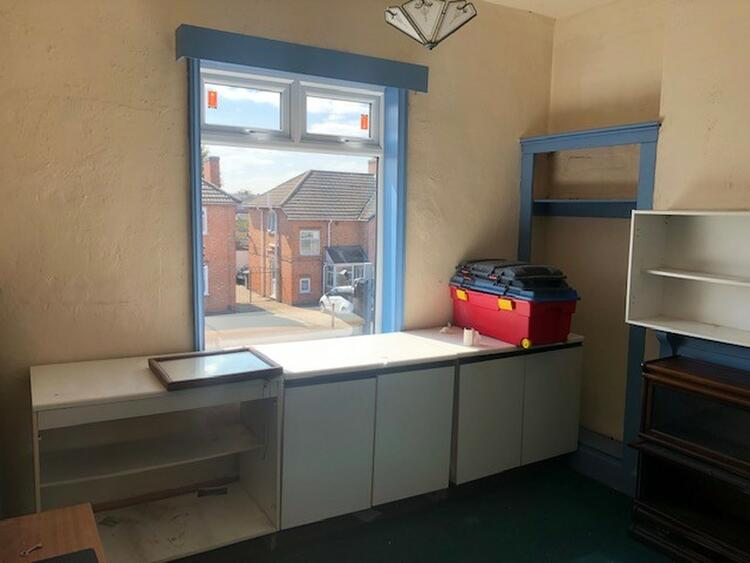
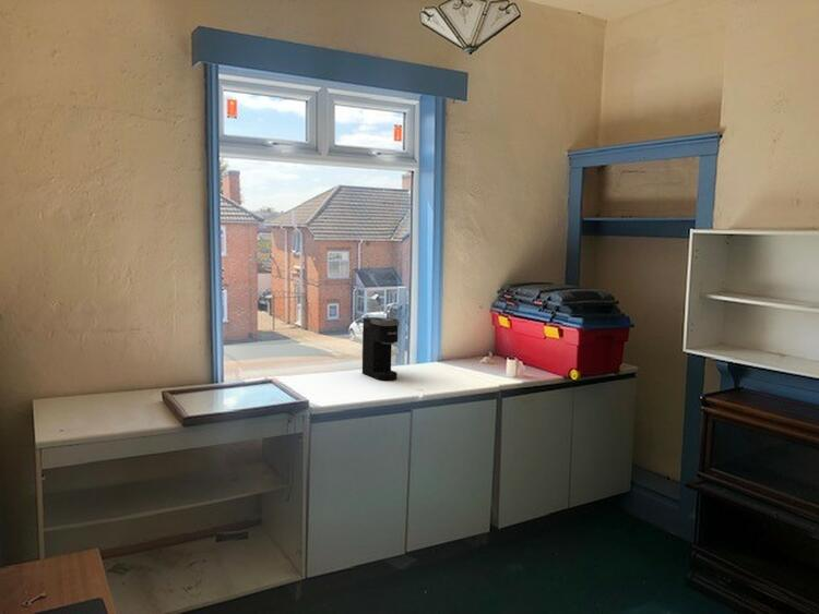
+ coffee maker [361,316,400,382]
